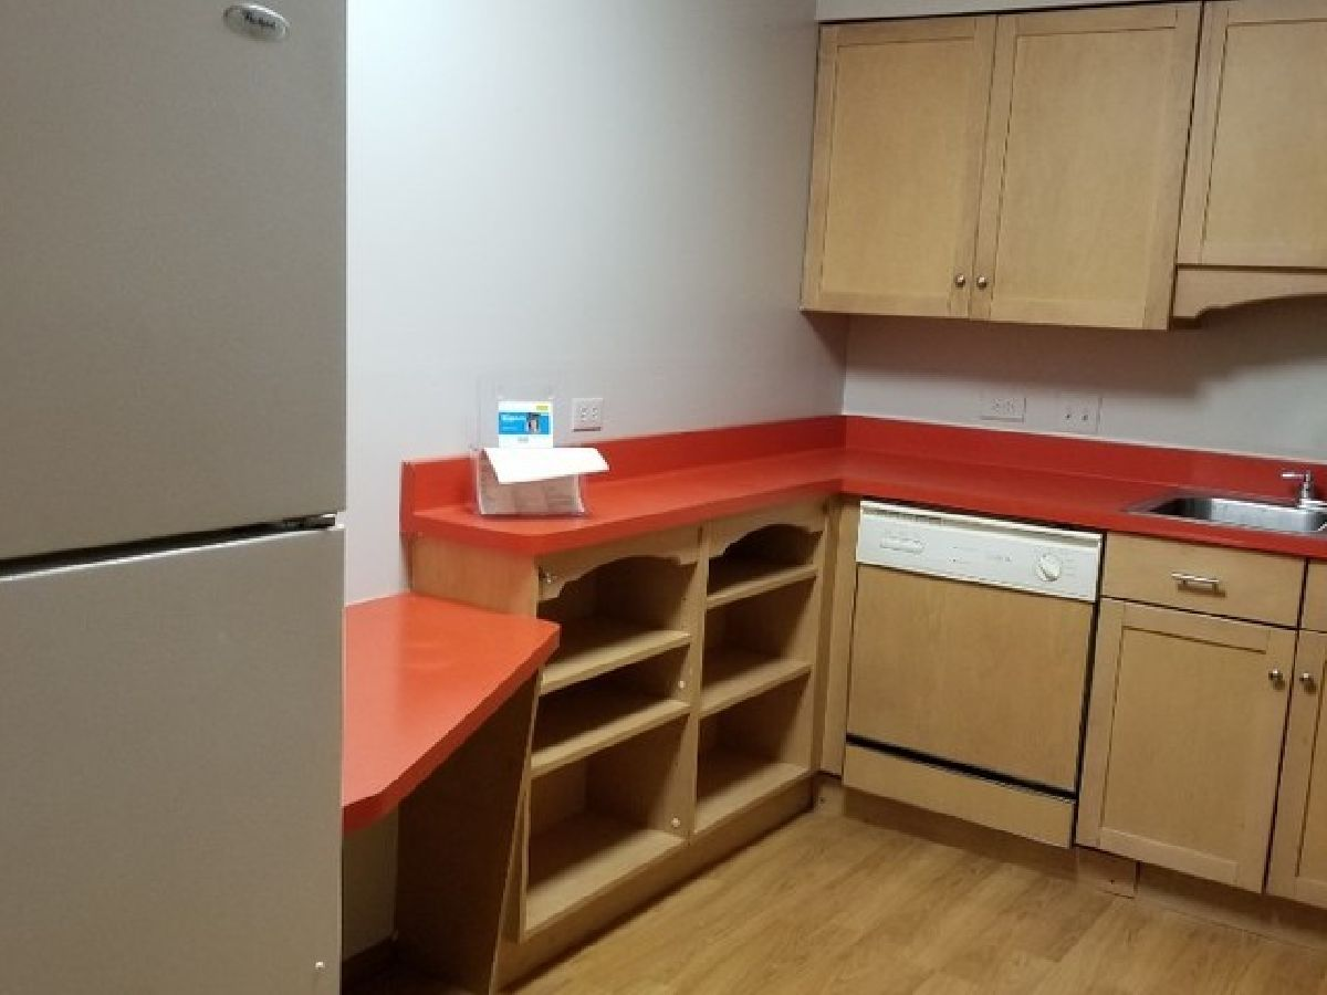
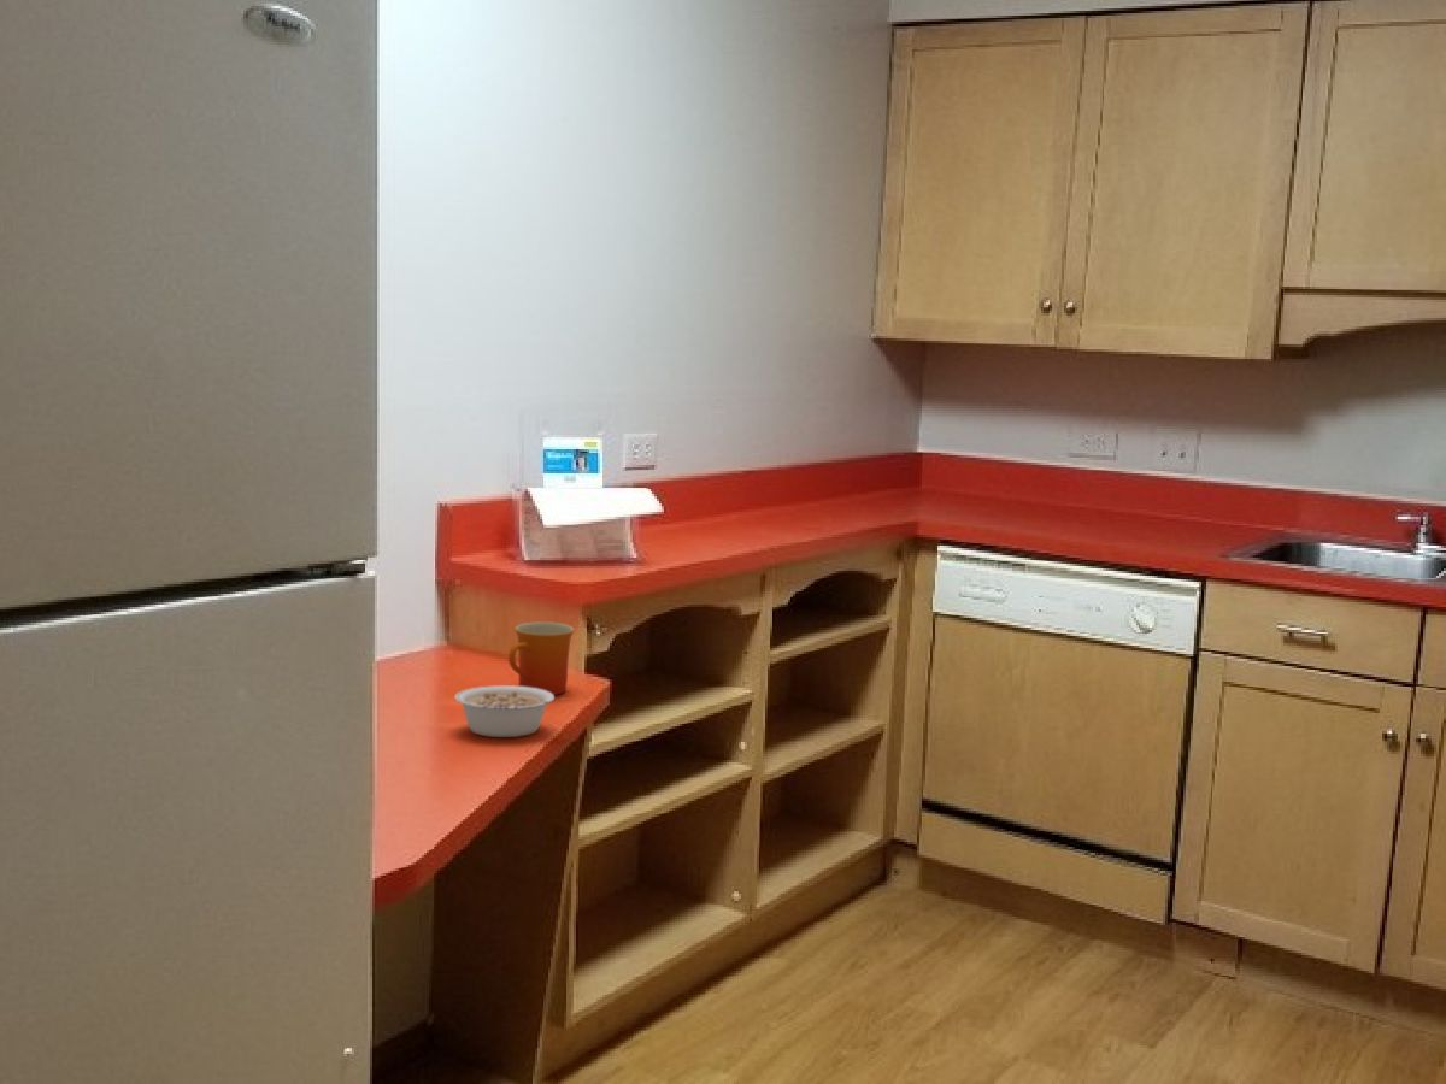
+ mug [507,620,576,696]
+ legume [453,684,568,738]
